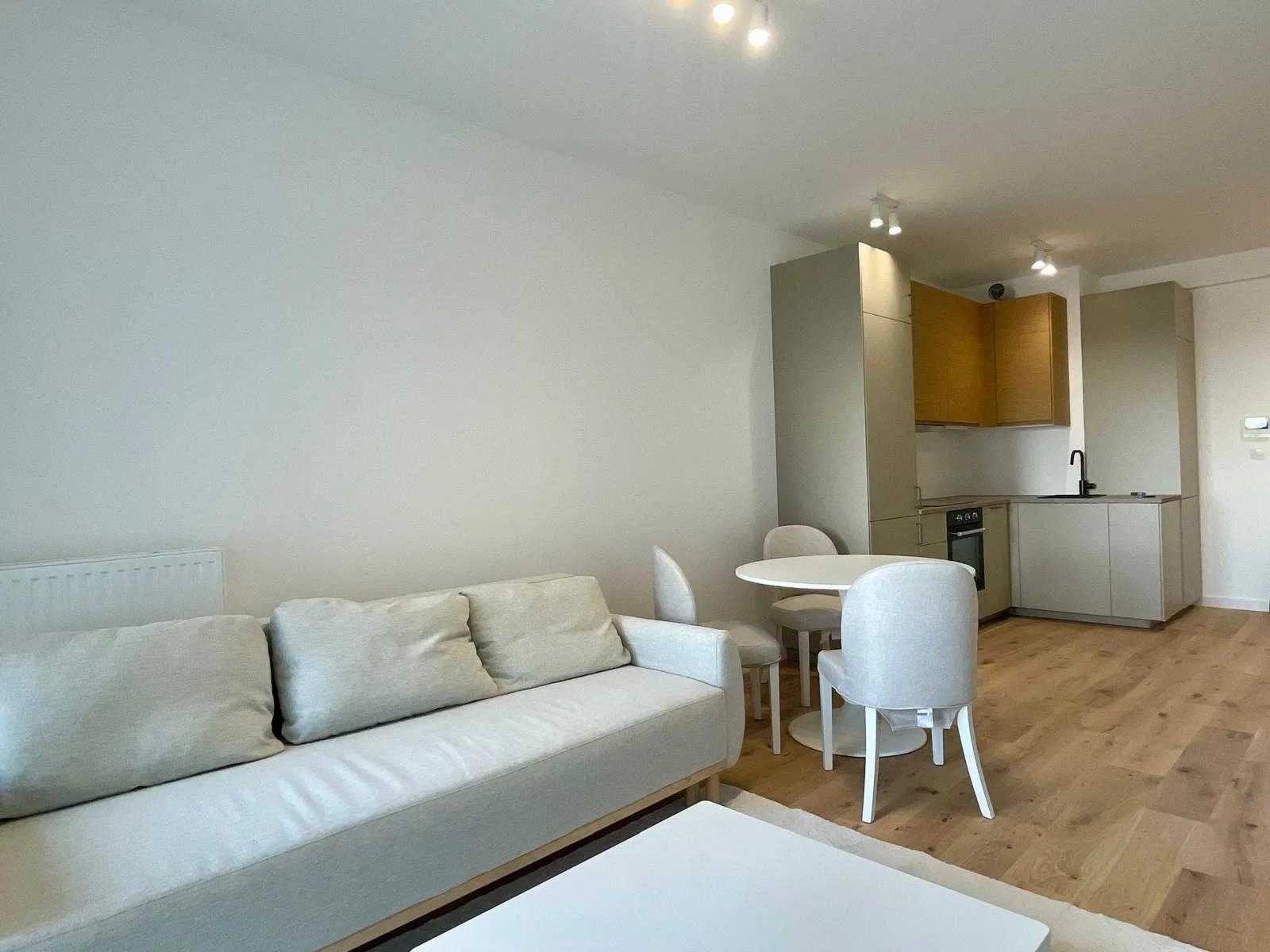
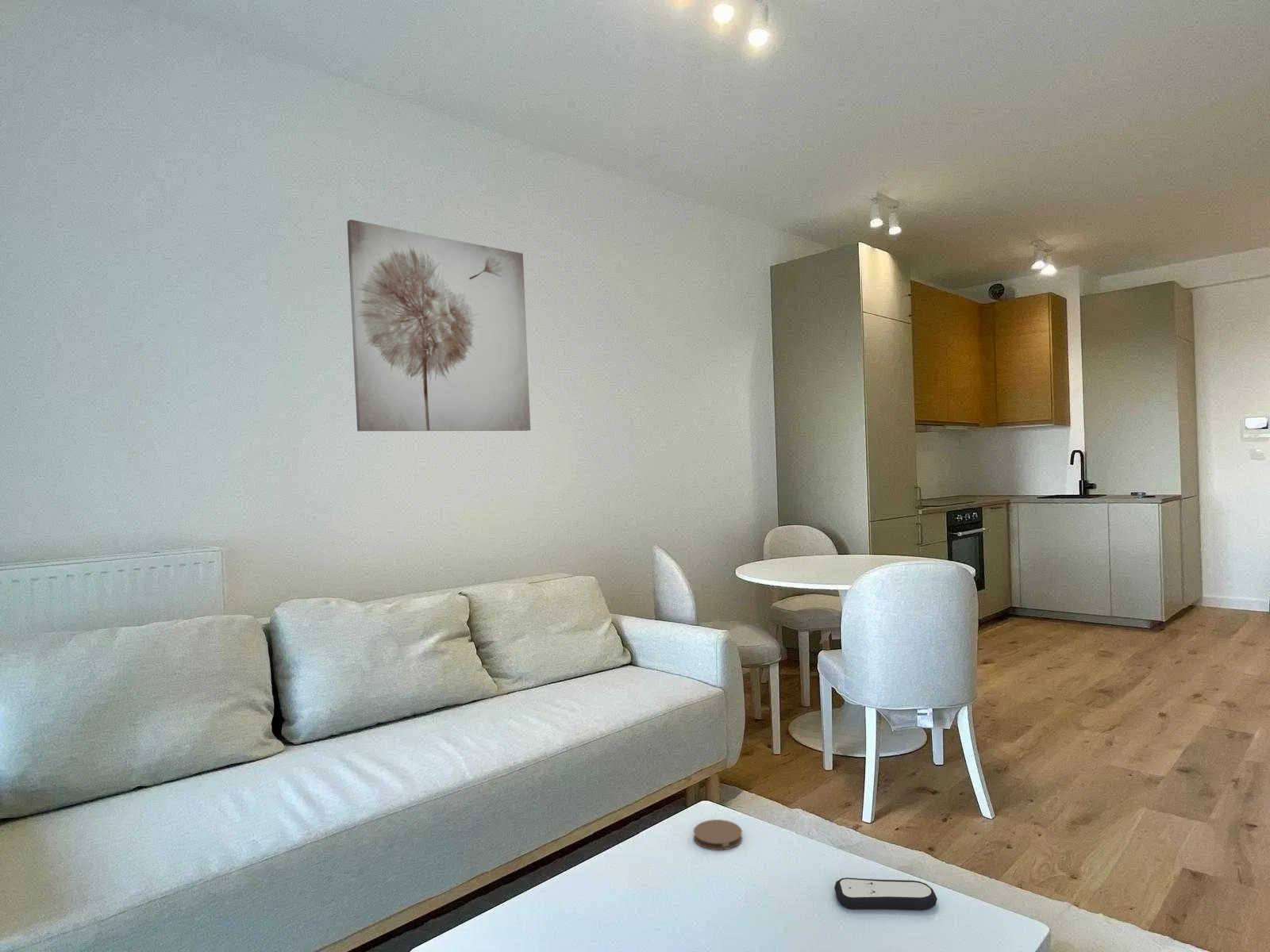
+ coaster [693,819,743,851]
+ wall art [346,219,531,432]
+ remote control [833,877,938,911]
